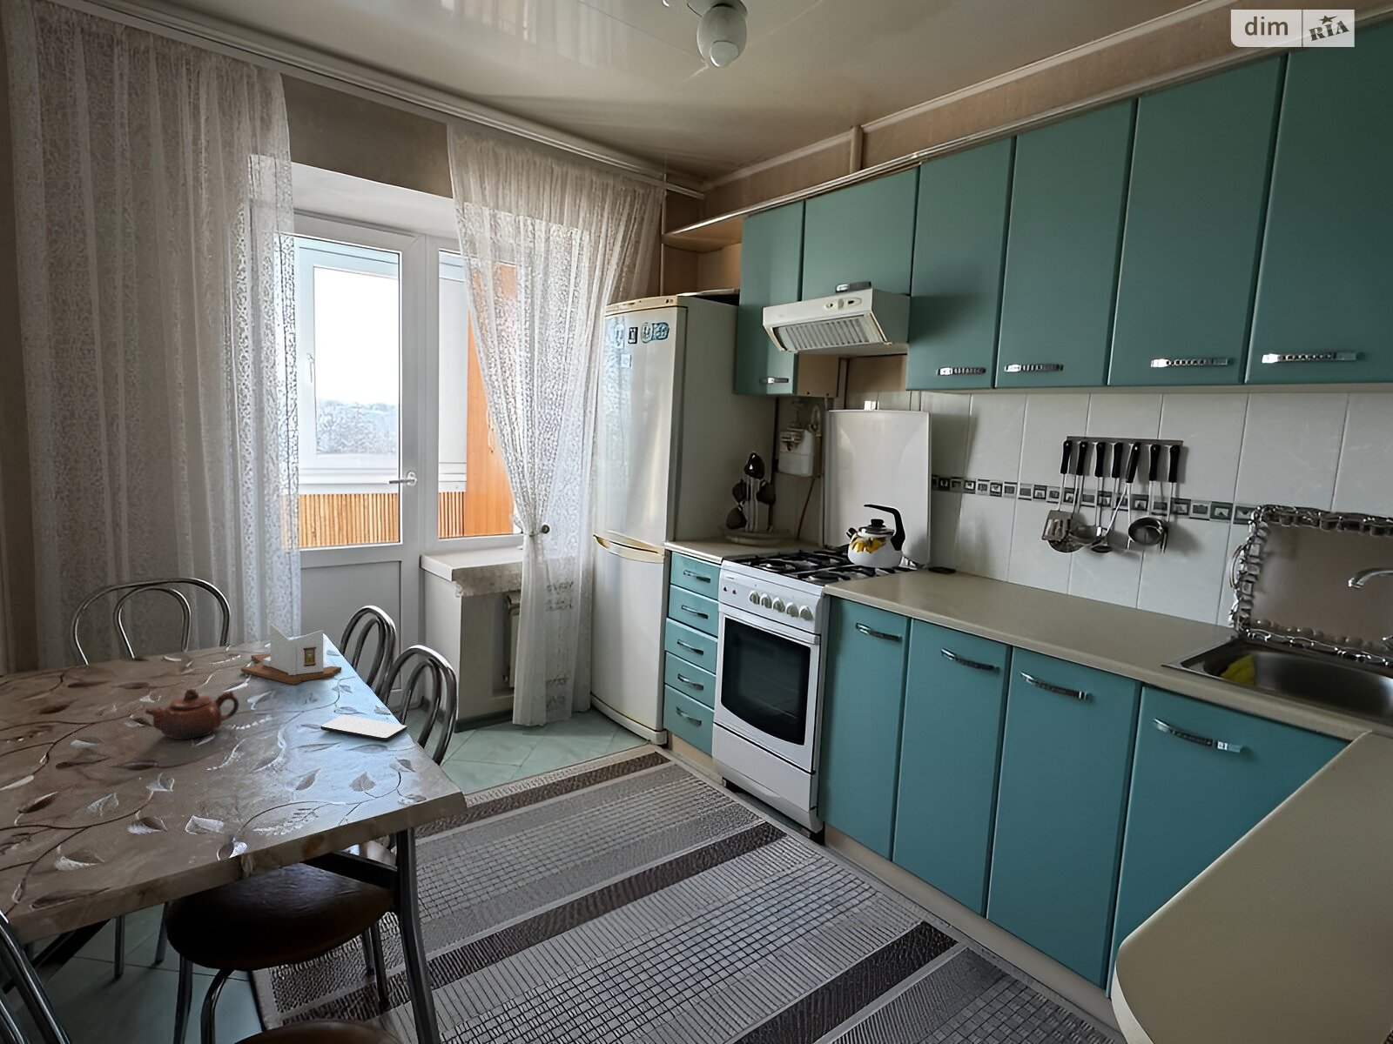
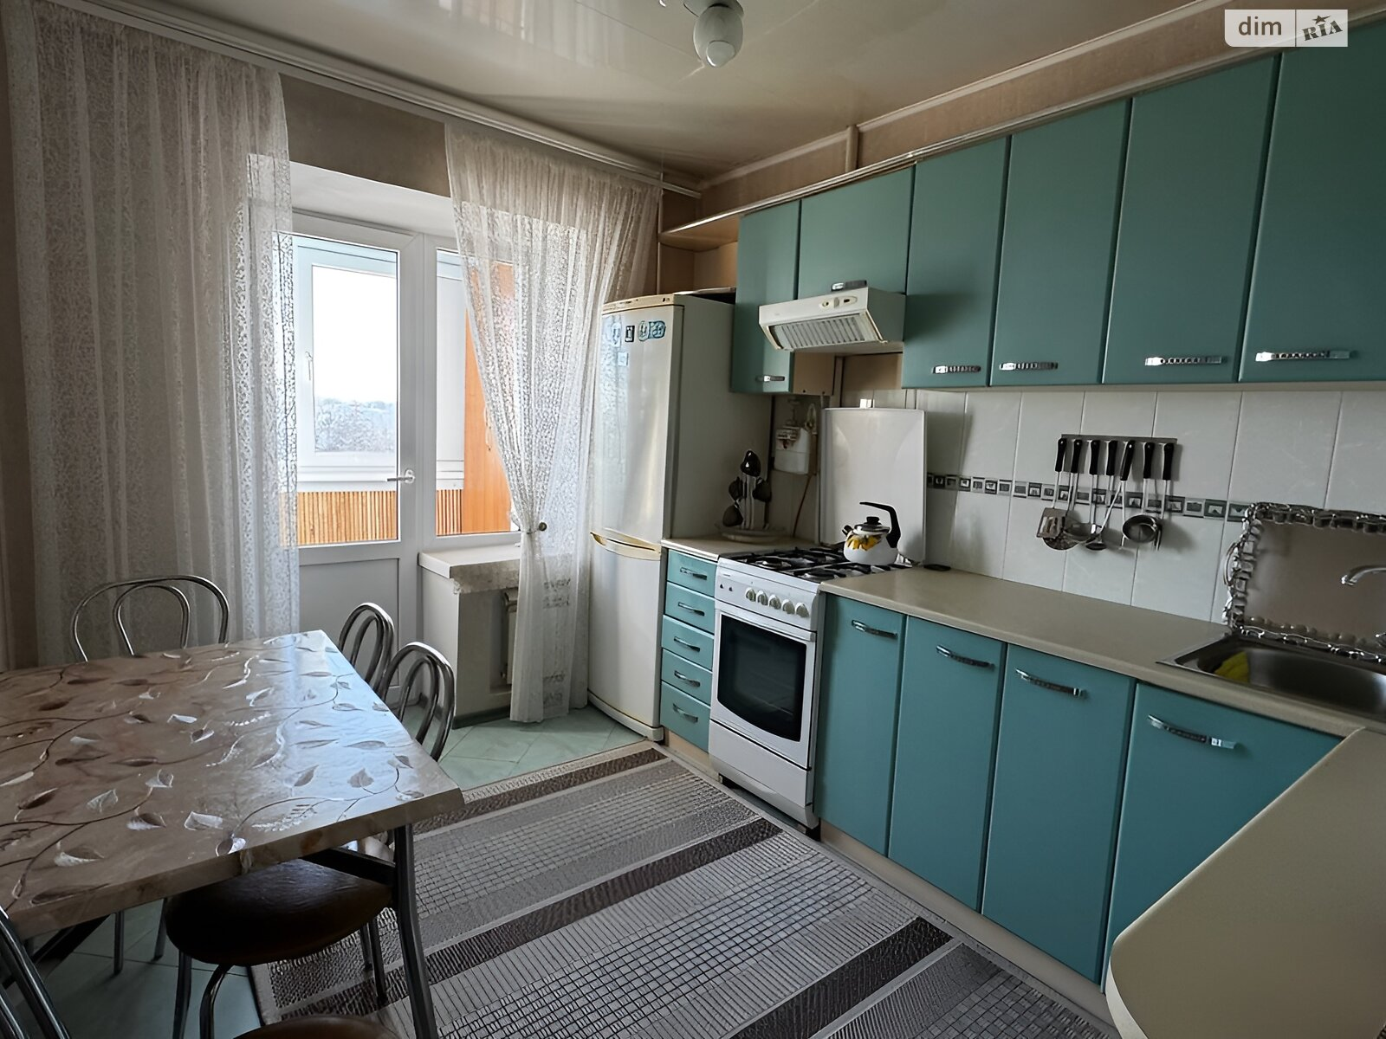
- smartphone [319,714,408,742]
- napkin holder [240,623,342,685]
- teapot [145,689,240,740]
